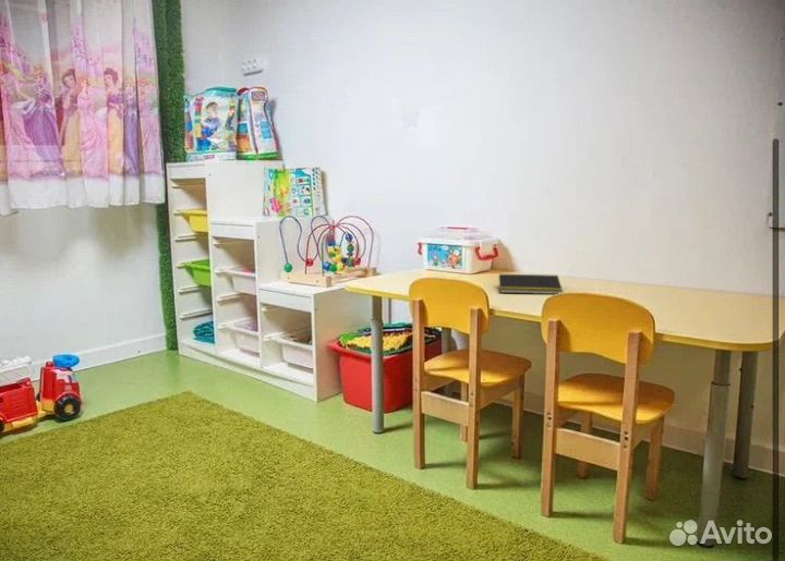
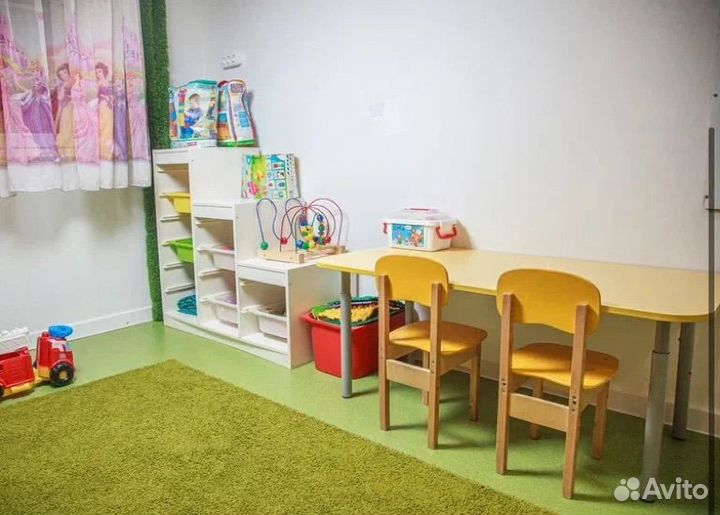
- notepad [496,273,564,295]
